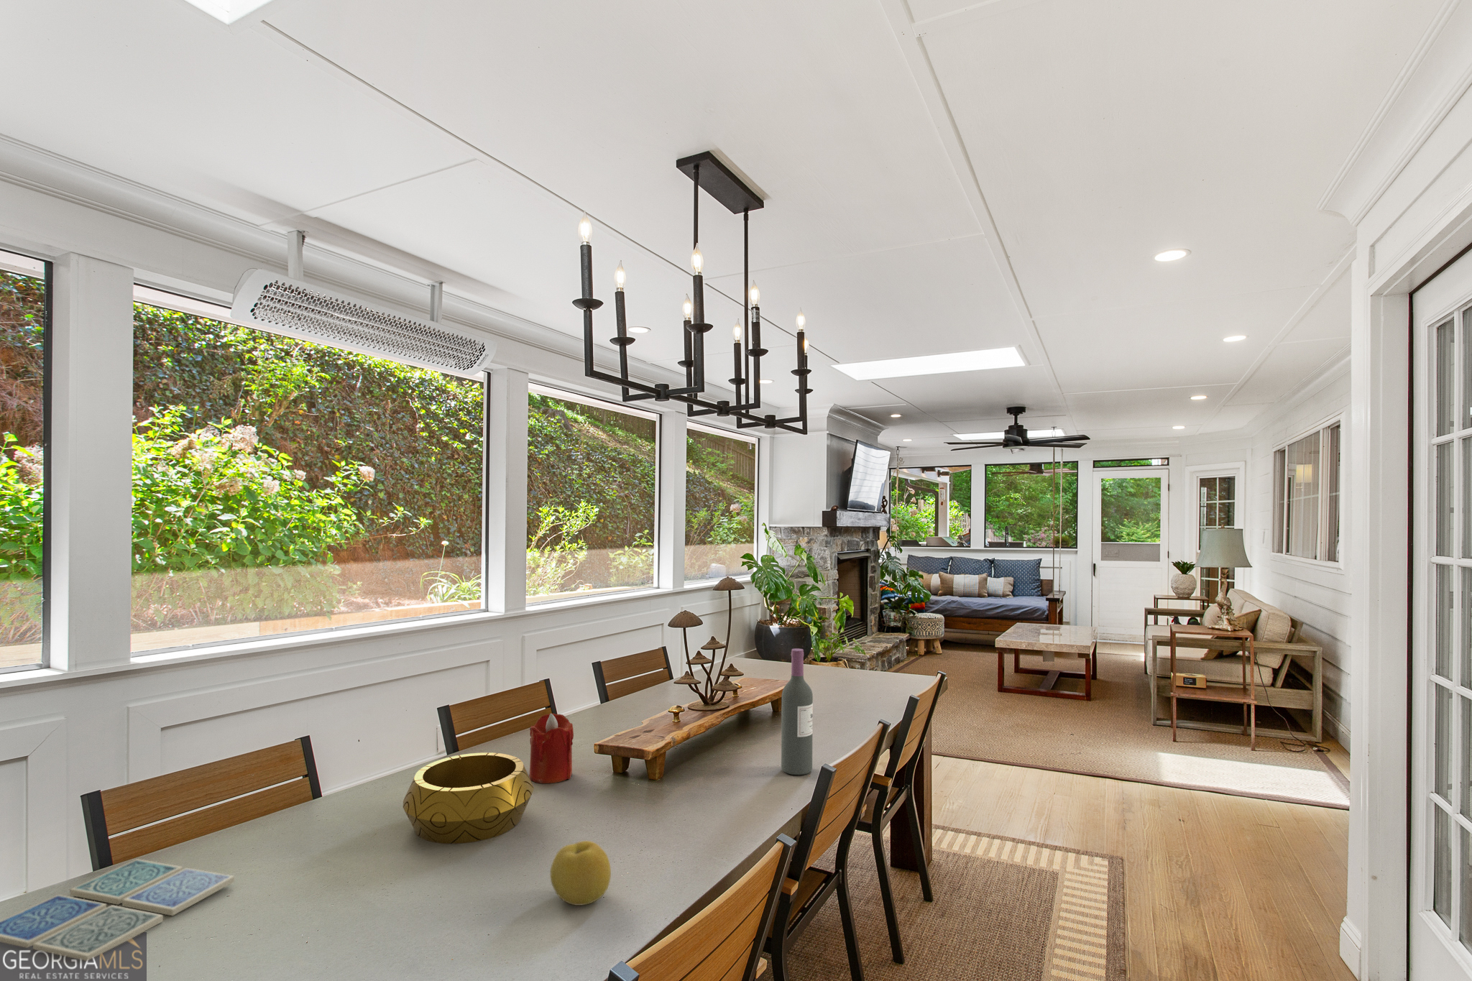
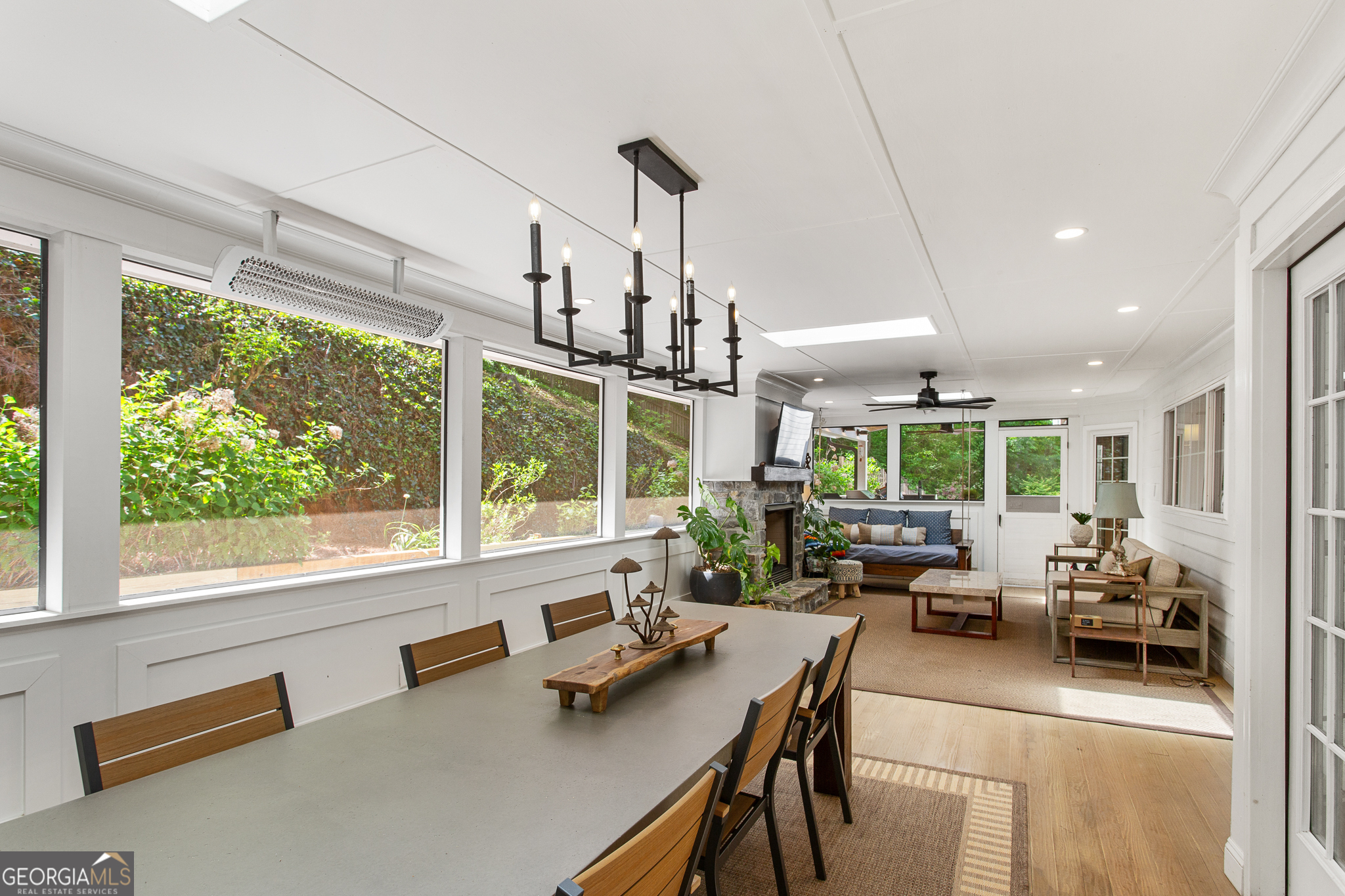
- wine bottle [780,647,813,775]
- decorative bowl [403,752,535,844]
- fruit [549,840,612,907]
- candle [529,713,575,784]
- drink coaster [0,858,235,961]
